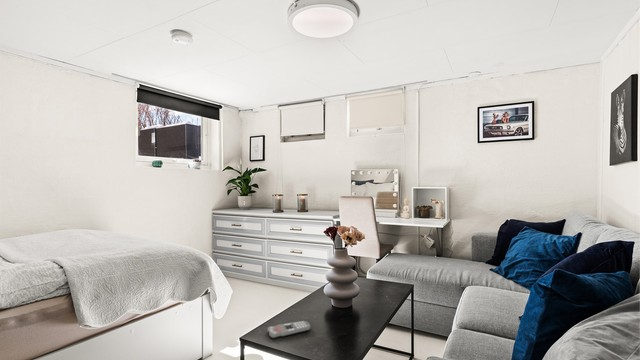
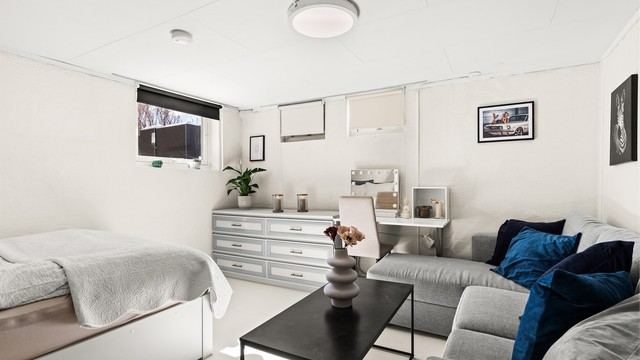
- remote control [266,320,311,340]
